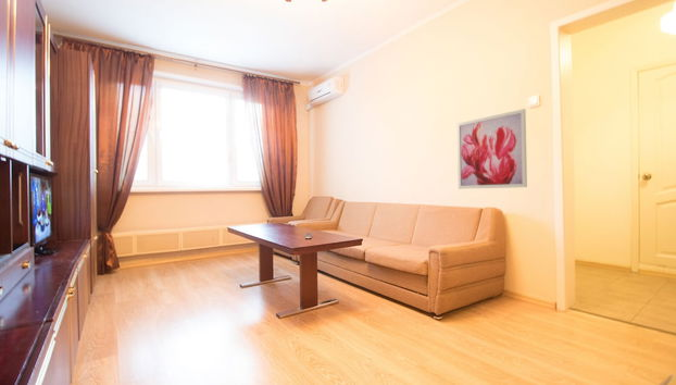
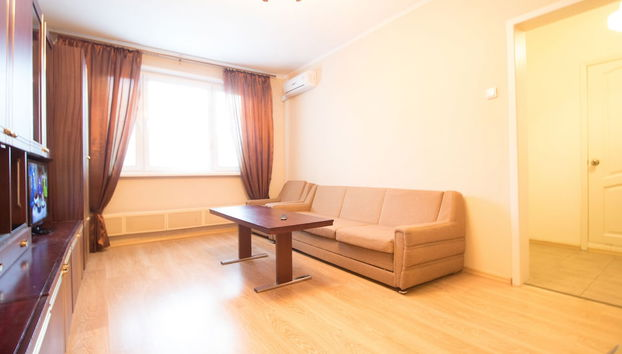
- wall art [456,108,528,190]
